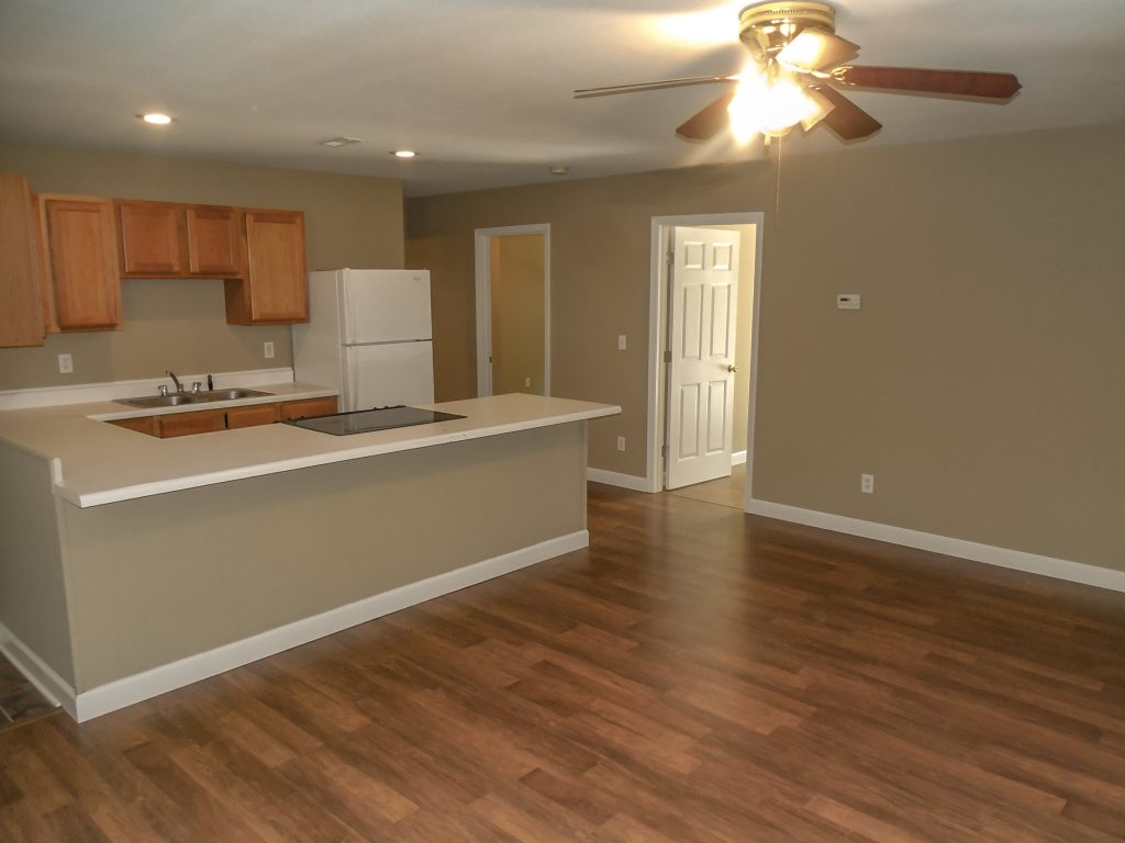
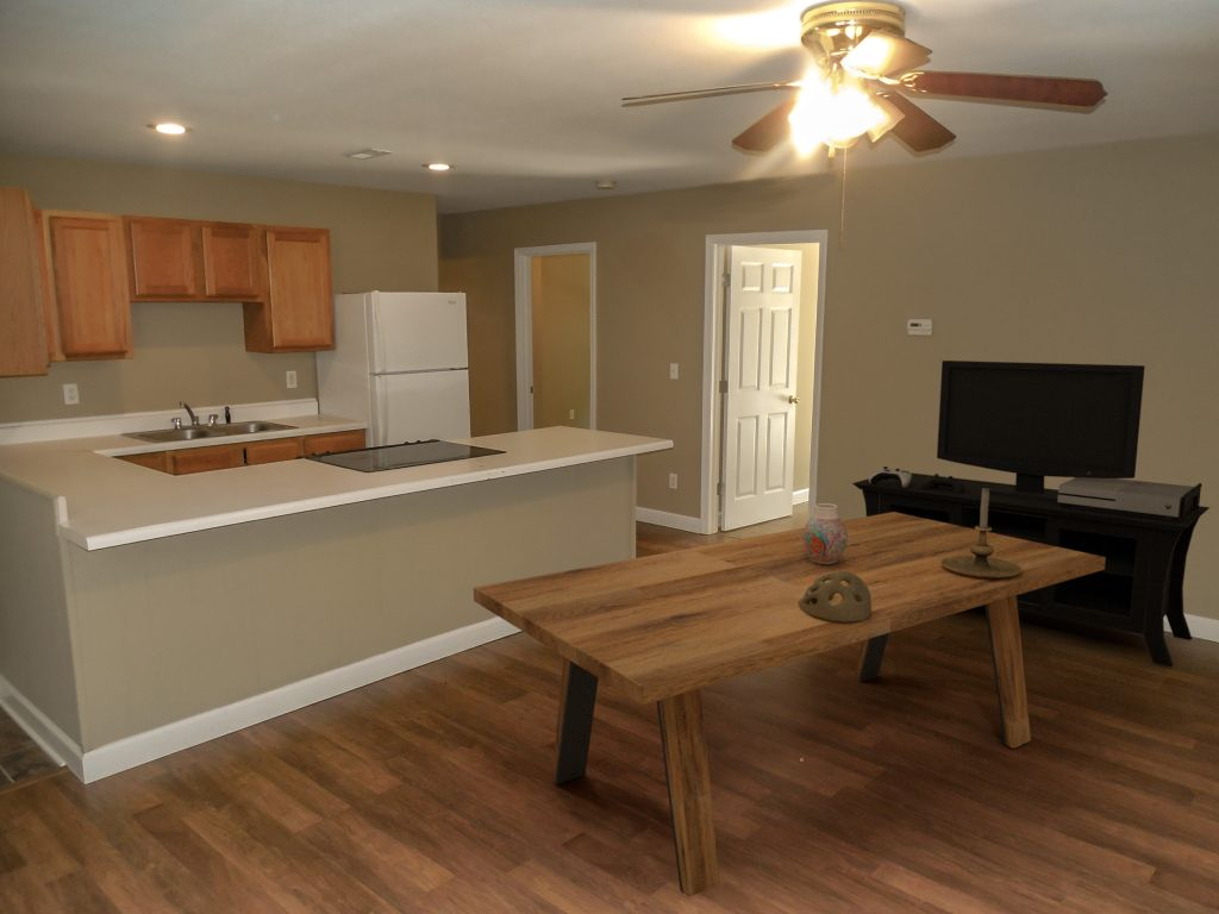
+ vase [802,502,848,564]
+ decorative bowl [799,571,871,622]
+ candle holder [942,488,1021,578]
+ media console [851,359,1211,668]
+ dining table [473,512,1106,897]
